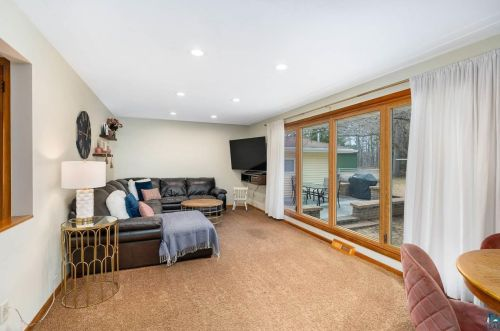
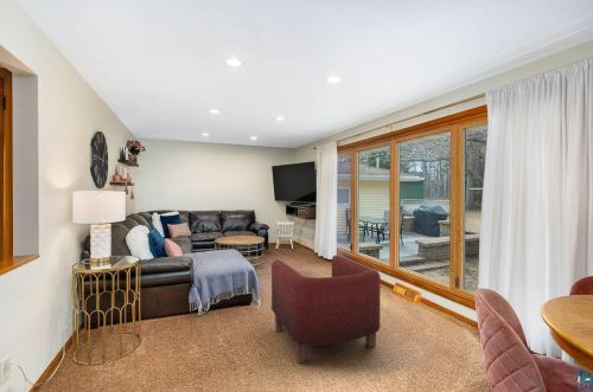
+ armchair [270,253,382,365]
